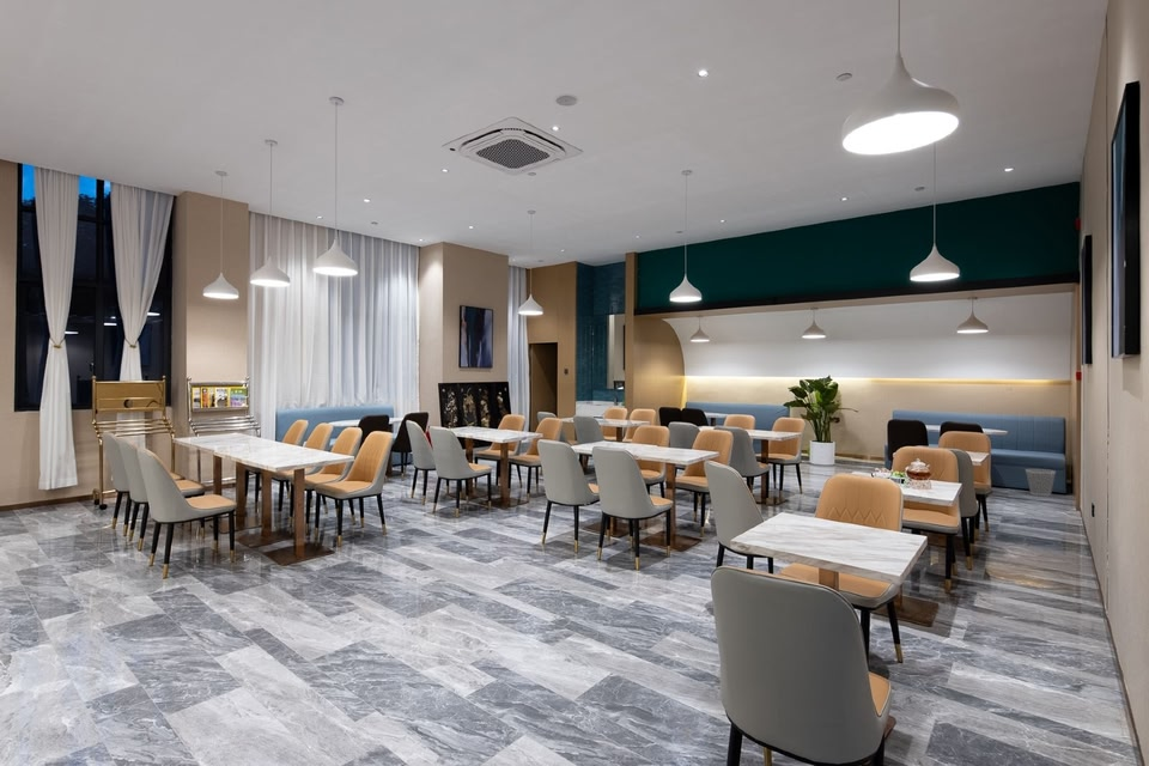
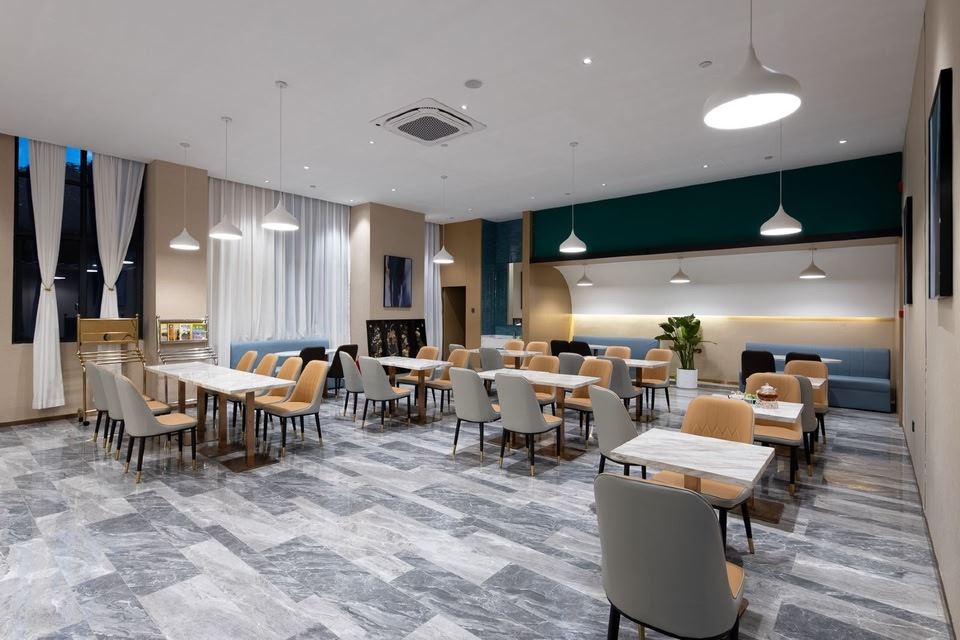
- wastebasket [1025,468,1057,497]
